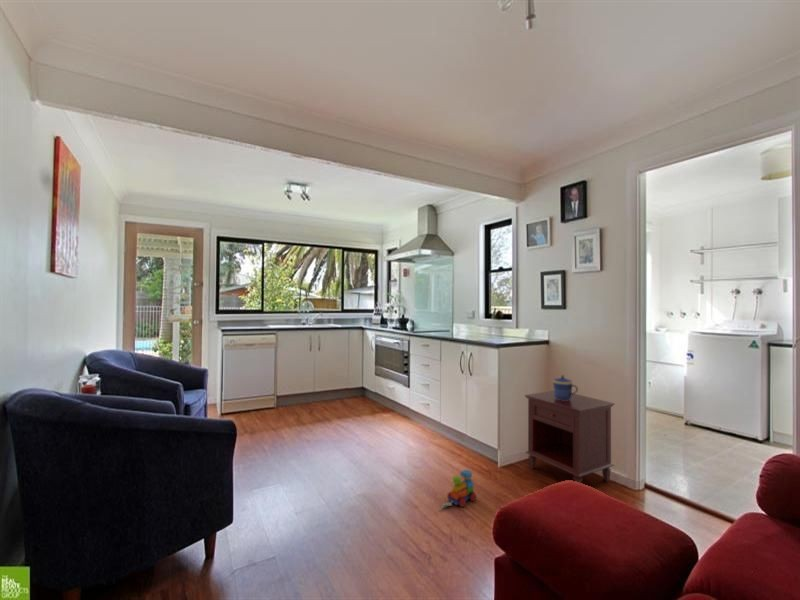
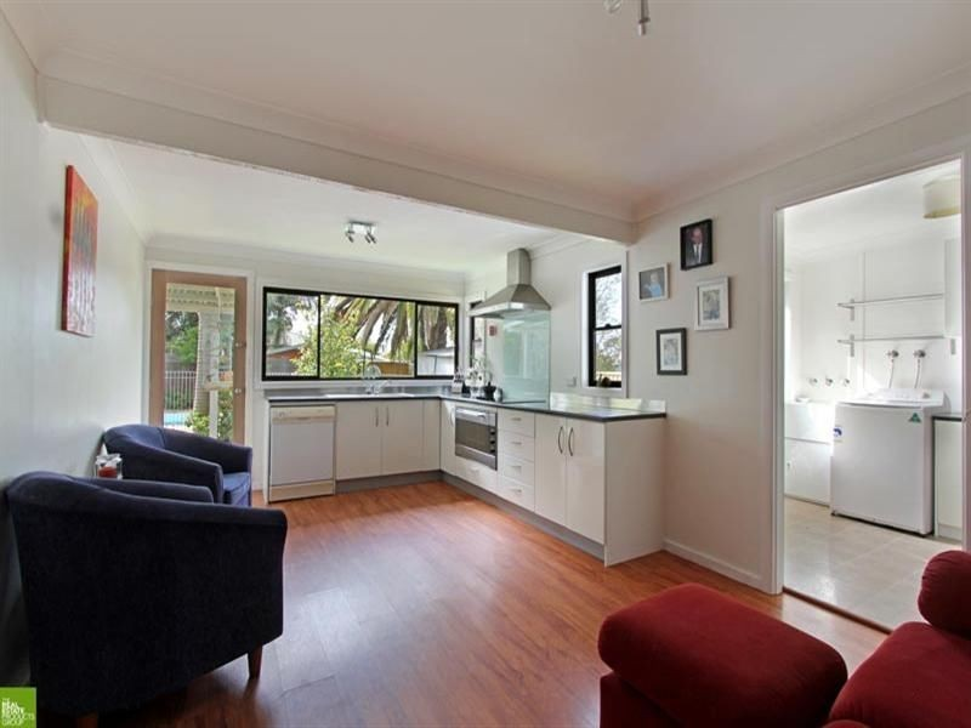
- decorative jar [552,374,579,401]
- nightstand [524,390,616,484]
- toy train [438,469,477,512]
